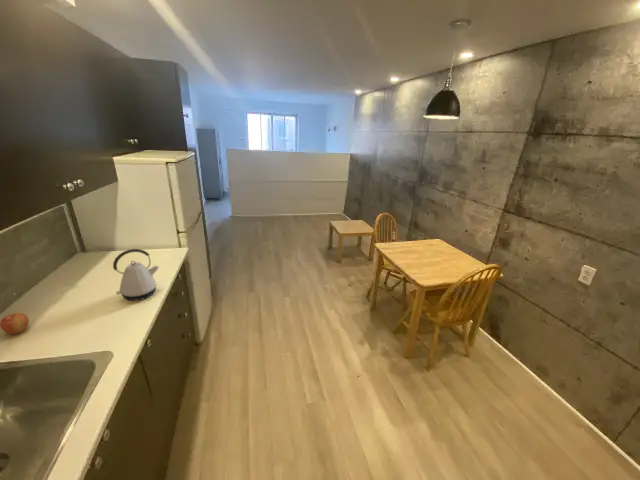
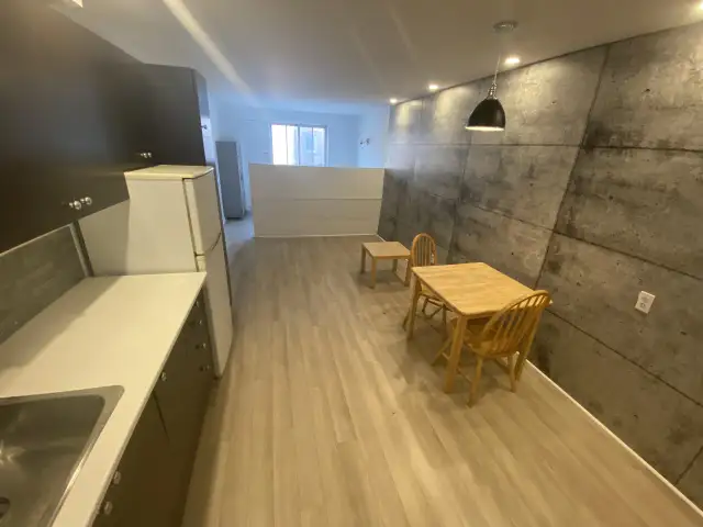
- apple [0,312,30,335]
- kettle [112,248,160,302]
